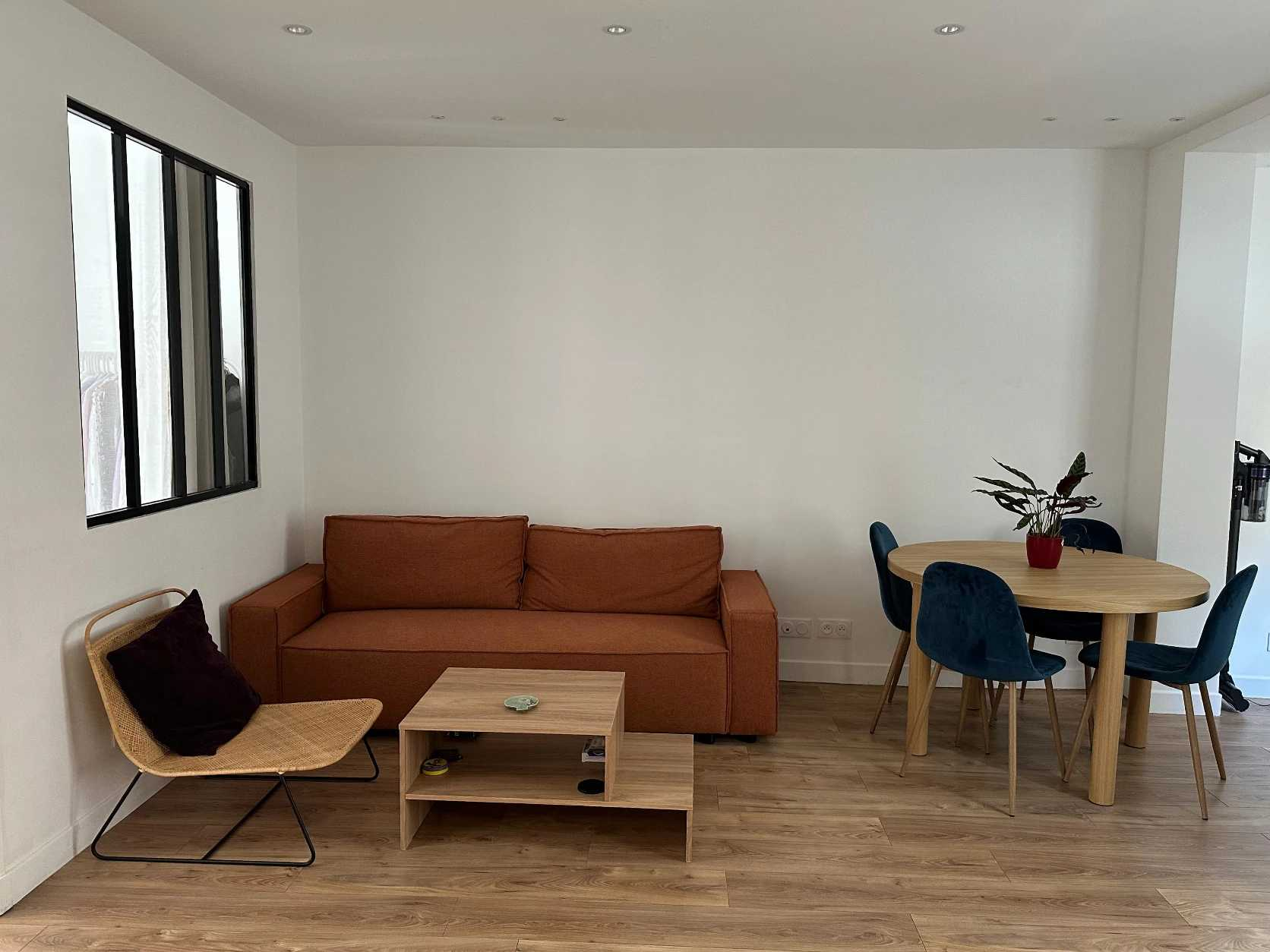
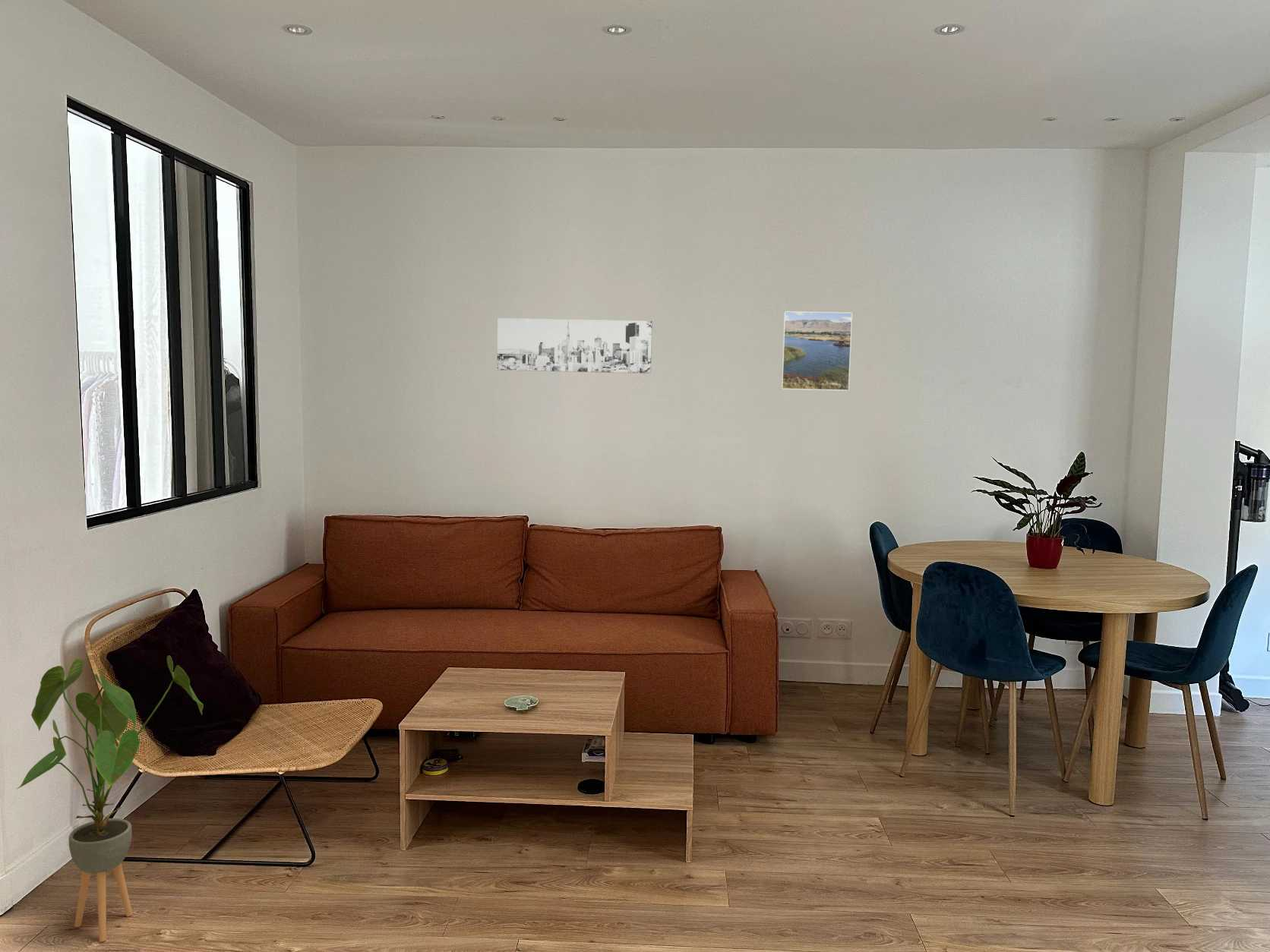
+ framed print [780,311,853,392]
+ wall art [497,317,653,374]
+ house plant [17,655,204,942]
